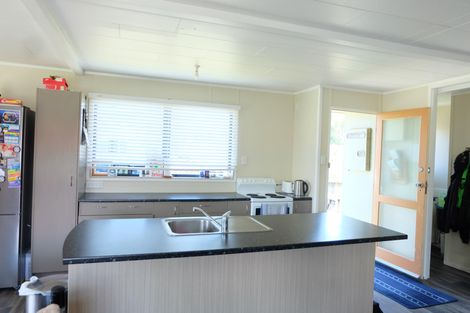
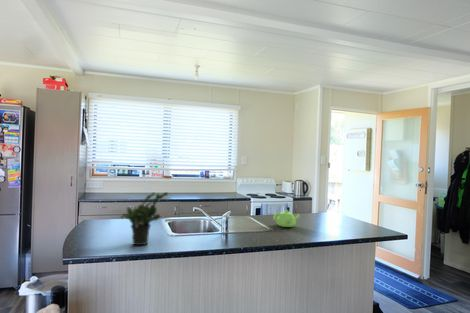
+ teapot [272,209,301,228]
+ potted plant [120,191,169,246]
